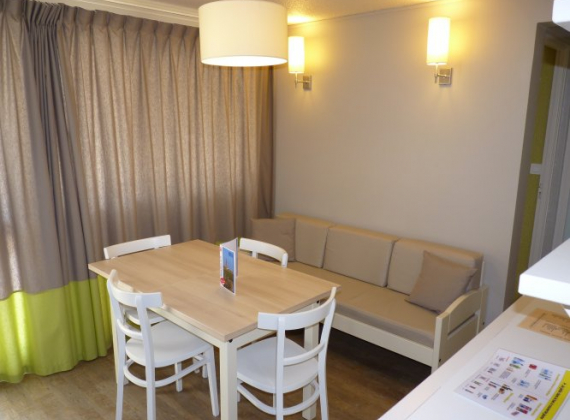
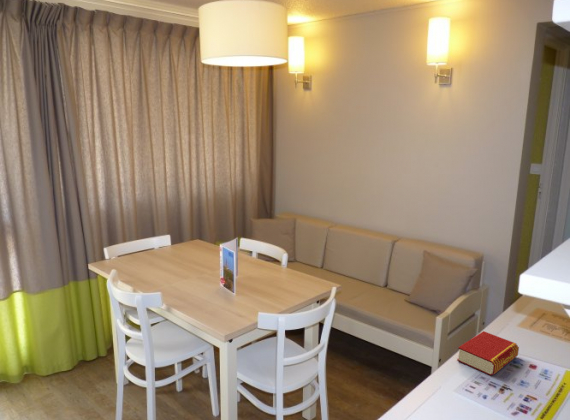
+ book [456,330,520,376]
